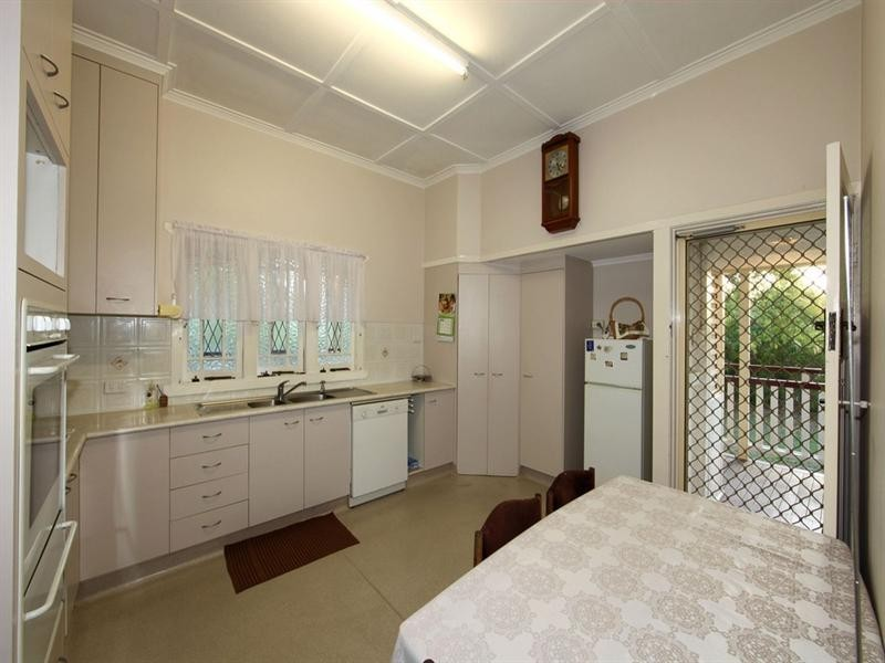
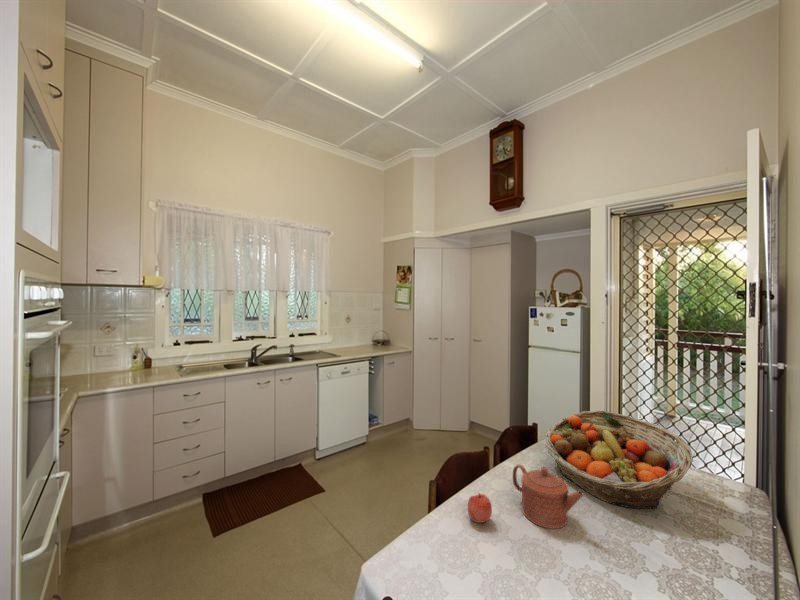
+ fruit basket [544,410,694,511]
+ teapot [512,463,585,530]
+ apple [466,492,493,524]
